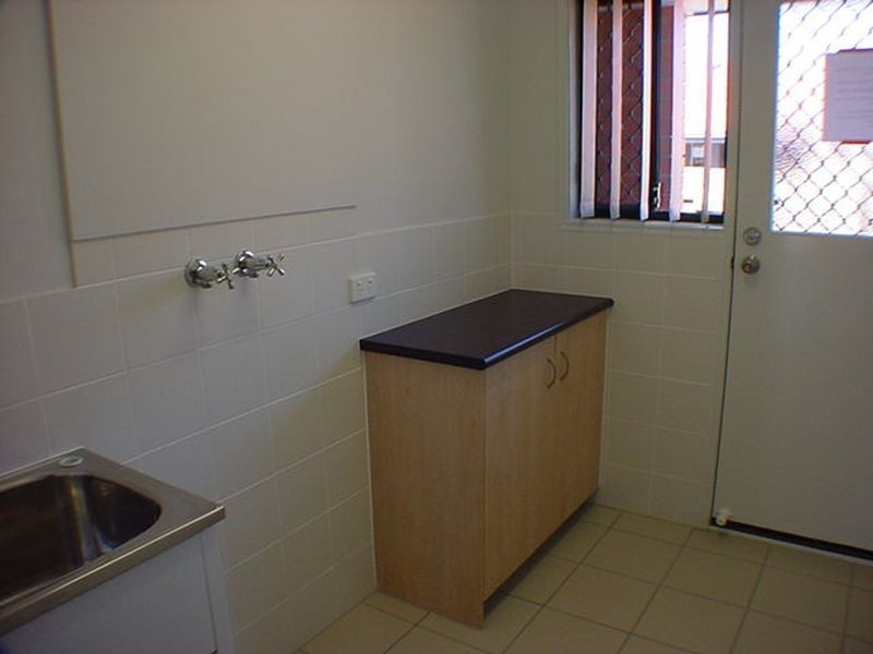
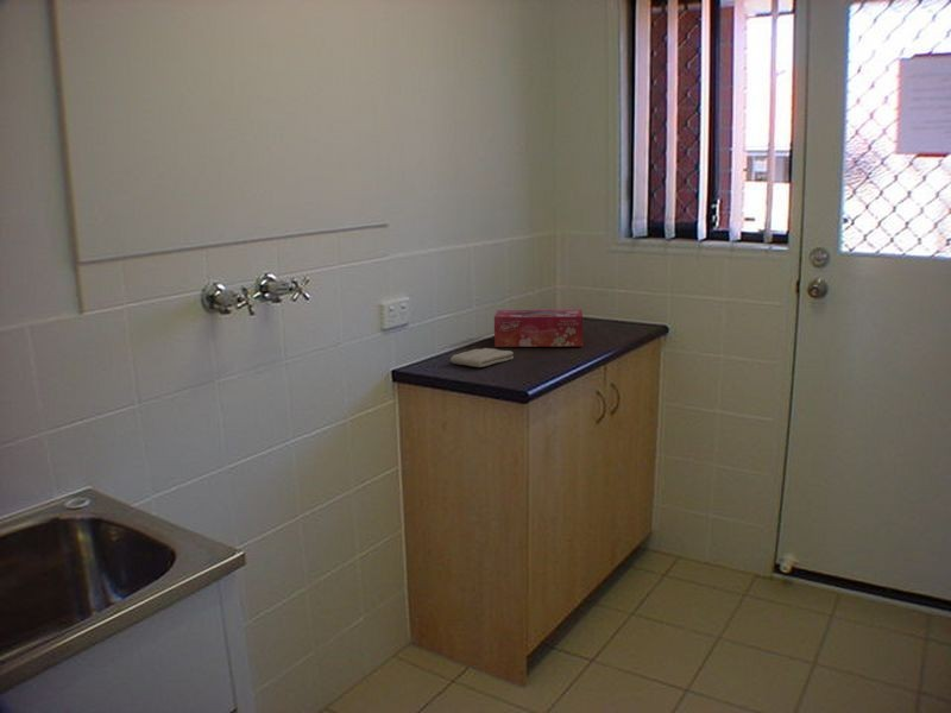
+ tissue box [493,309,584,348]
+ washcloth [449,347,515,368]
